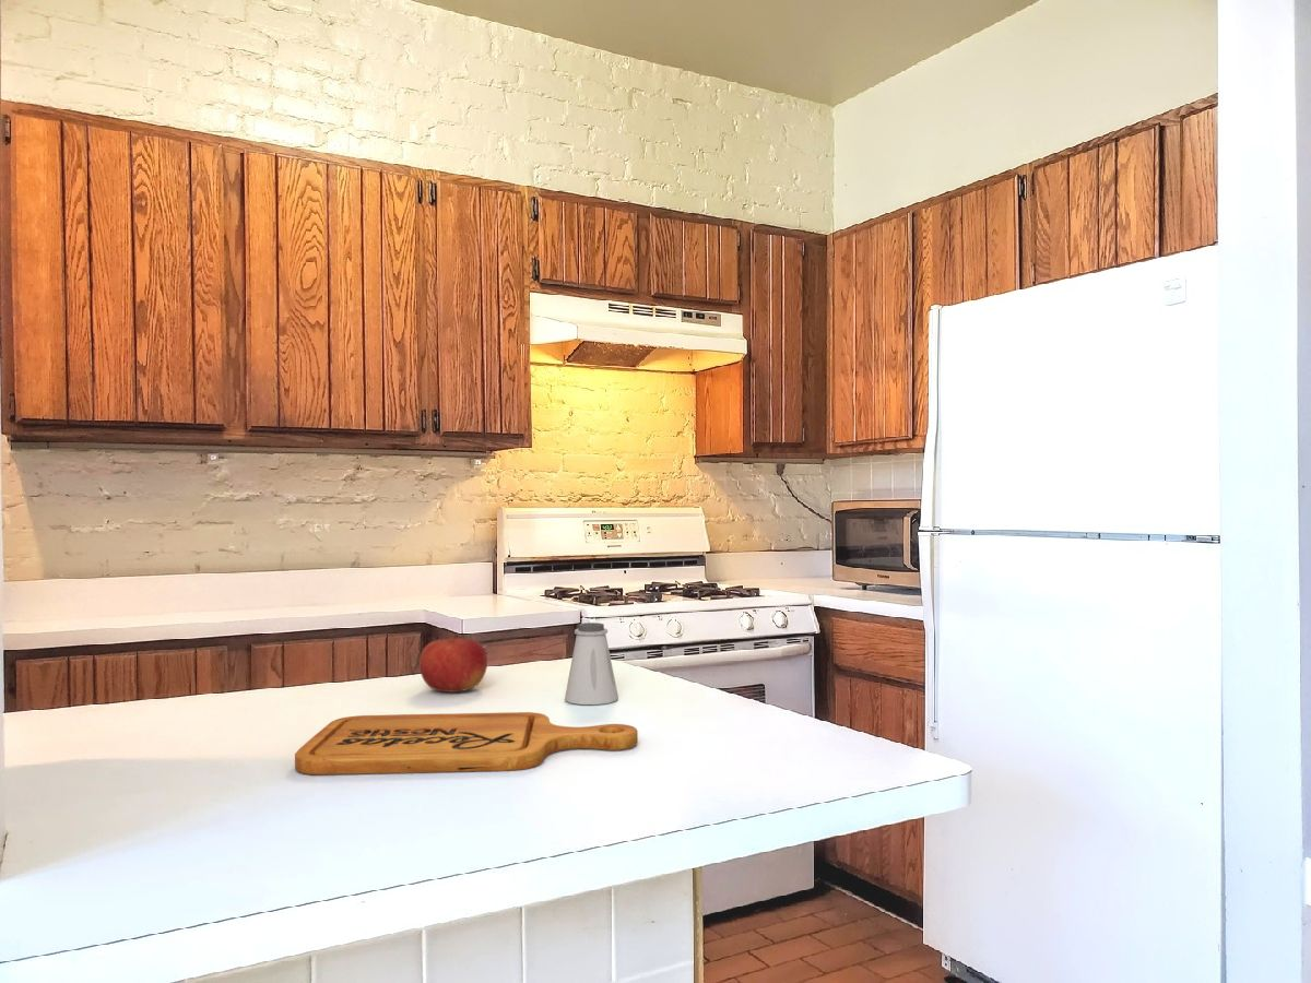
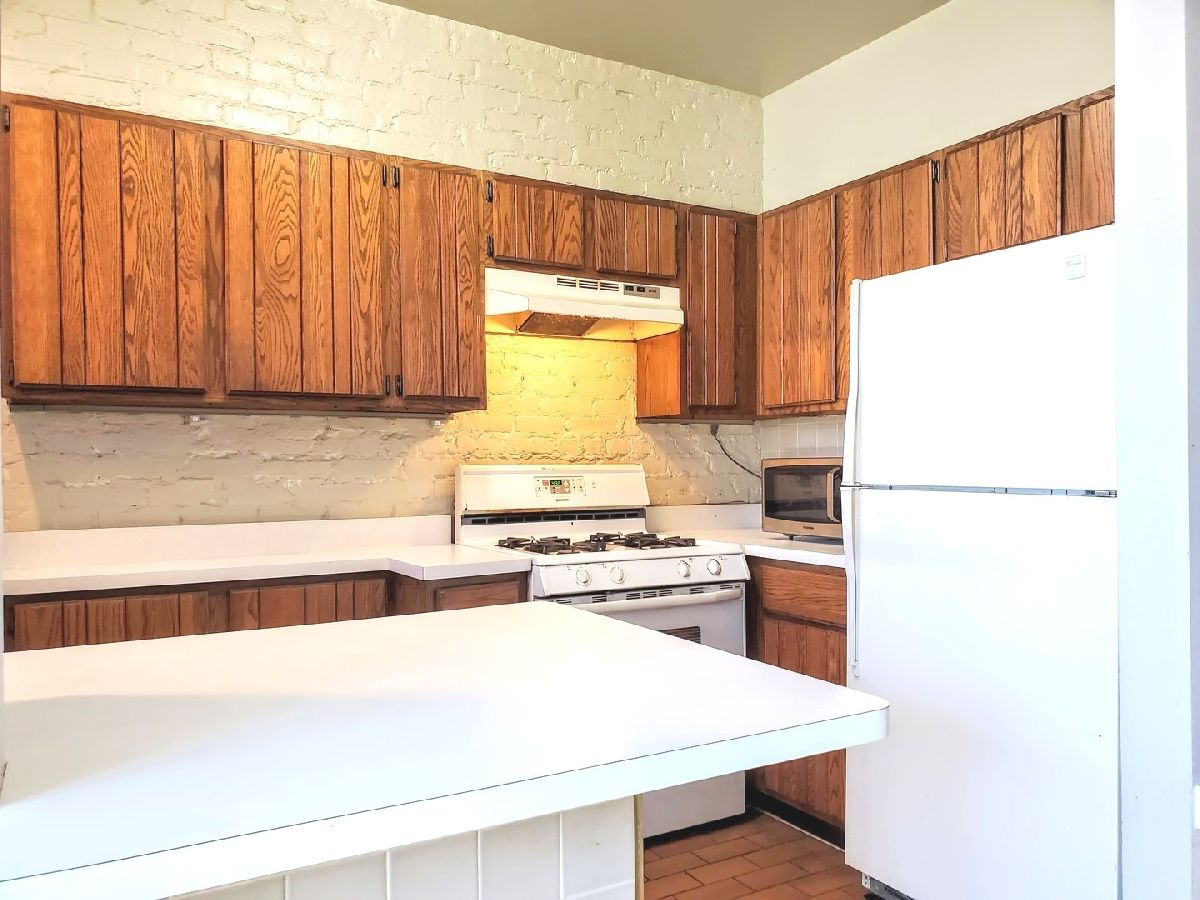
- cutting board [294,711,639,775]
- fruit [418,631,488,694]
- saltshaker [564,621,619,706]
